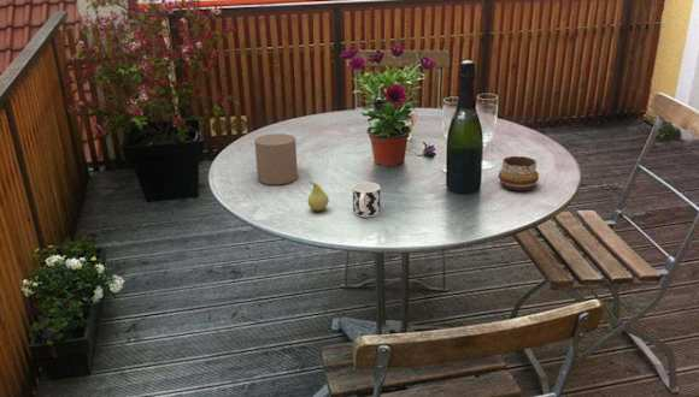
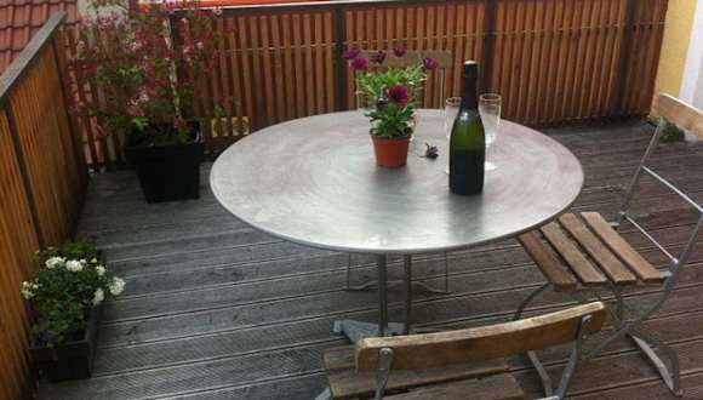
- cup [352,182,381,218]
- candle [253,132,299,185]
- fruit [307,180,330,212]
- decorative bowl [498,155,540,191]
